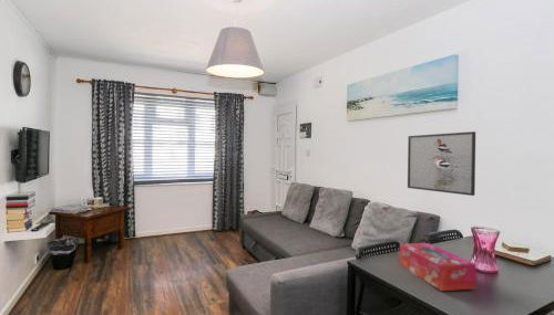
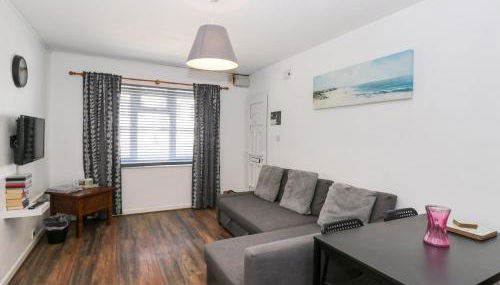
- tissue box [399,242,478,292]
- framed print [407,130,476,197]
